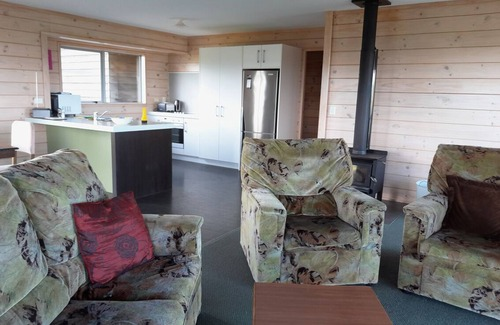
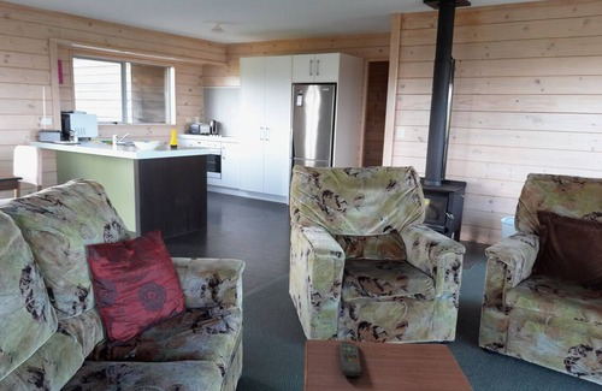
+ remote control [338,339,362,378]
